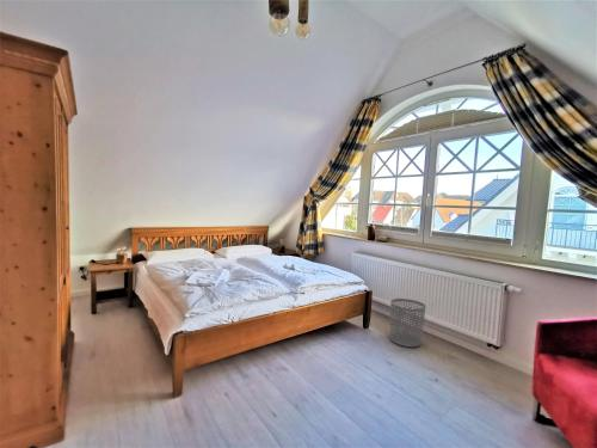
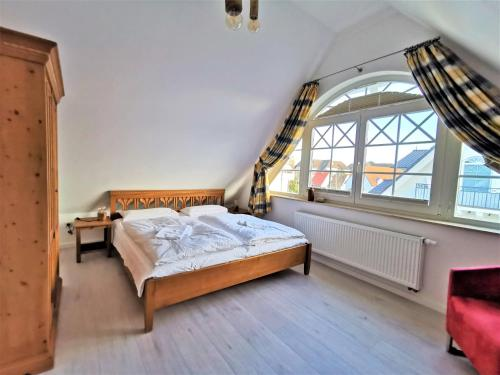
- waste bin [389,297,426,348]
